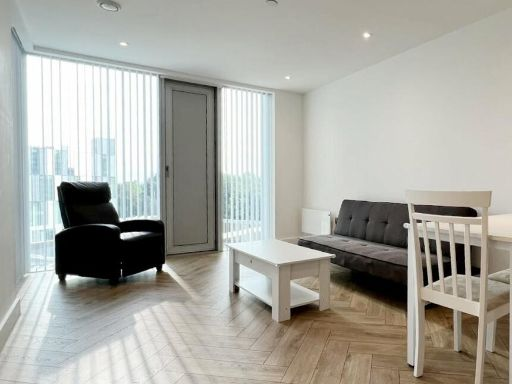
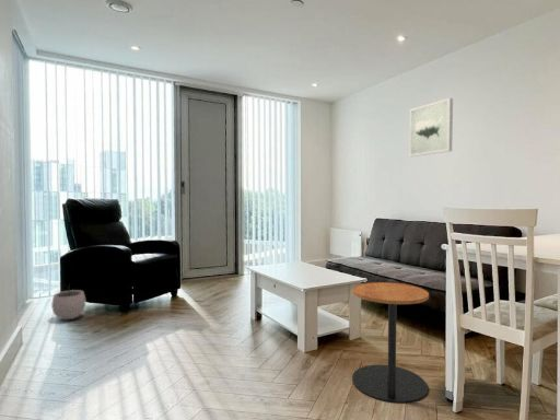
+ plant pot [50,283,86,320]
+ side table [351,281,430,404]
+ wall art [408,97,454,158]
